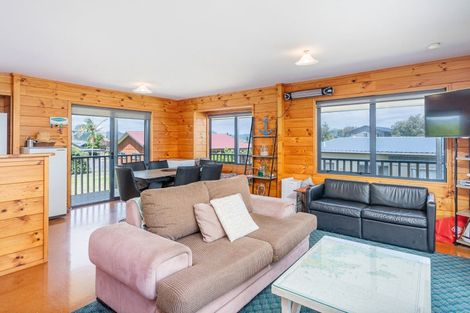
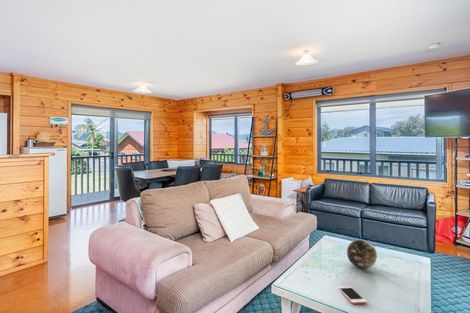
+ cell phone [337,285,368,305]
+ decorative orb [346,239,378,270]
